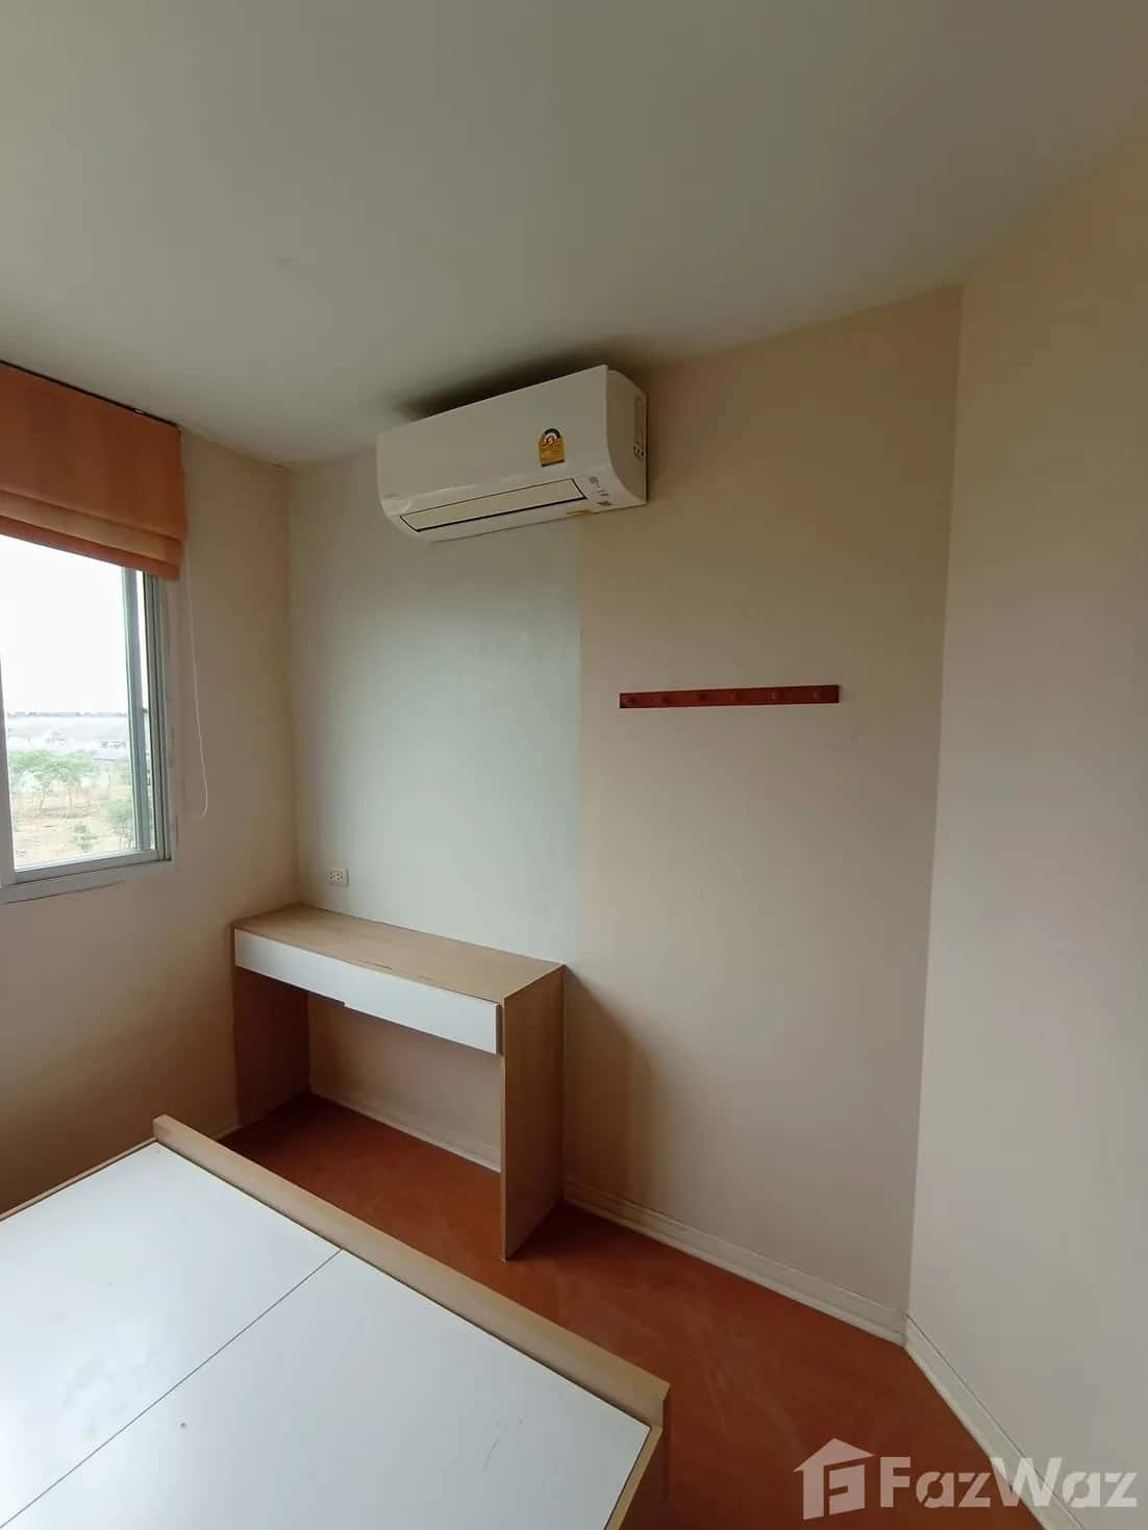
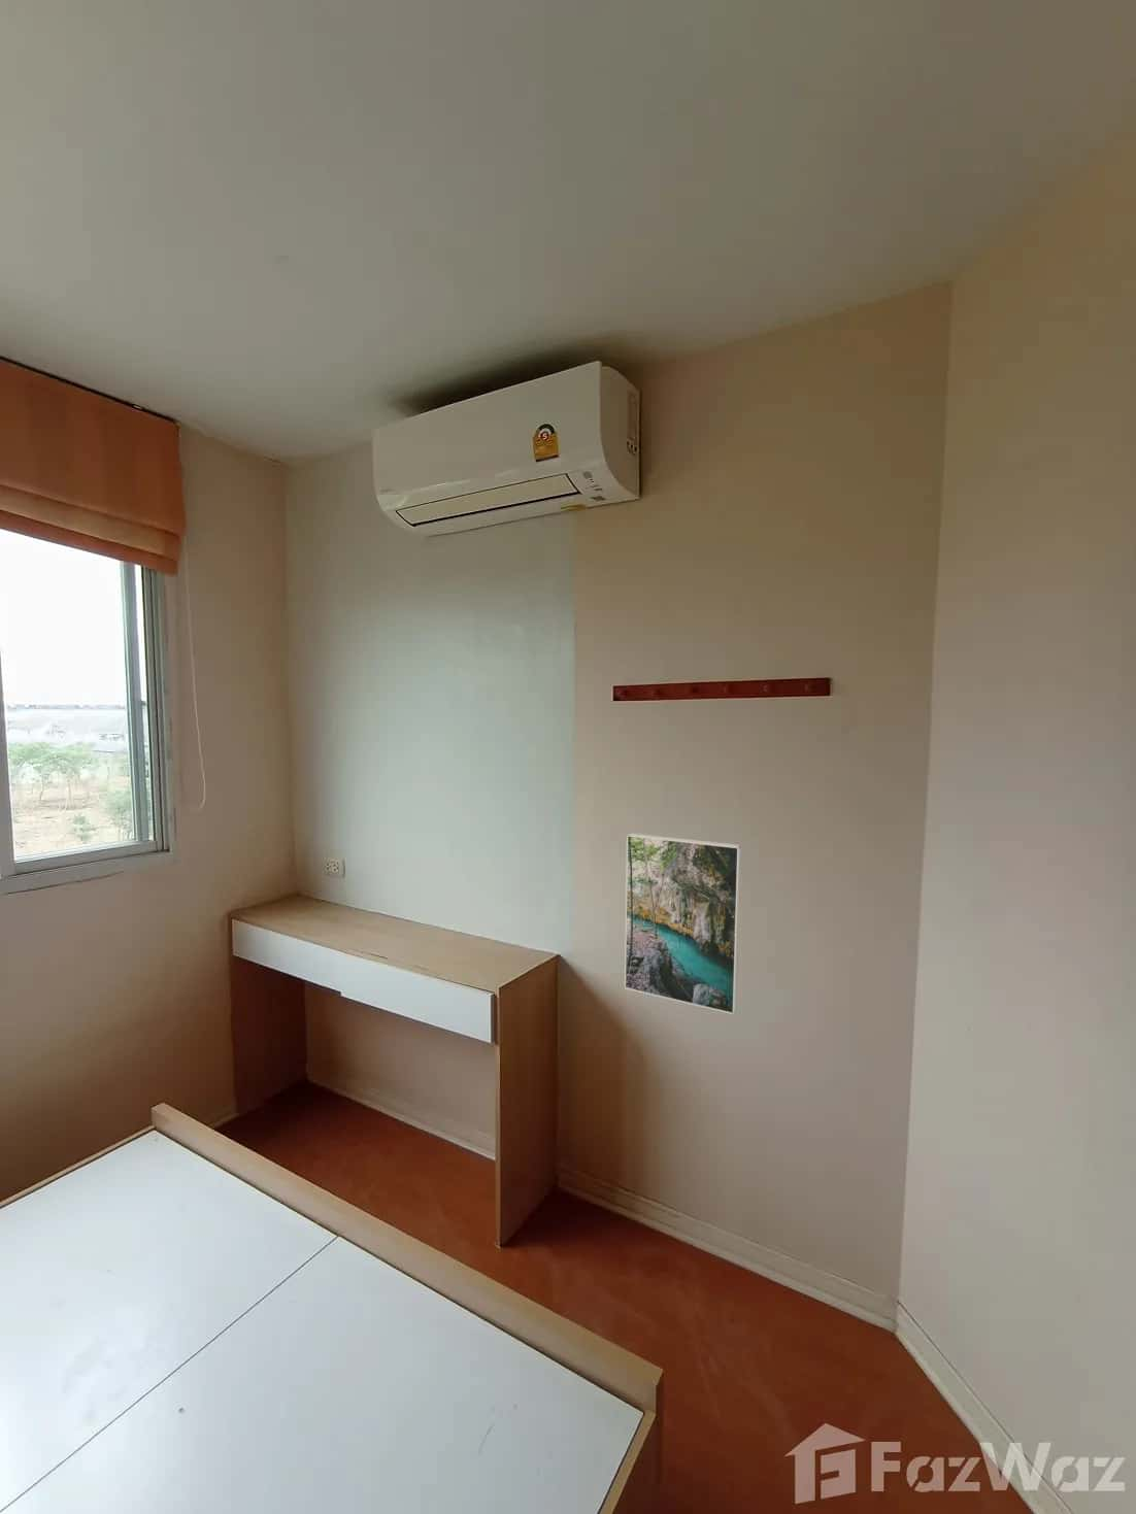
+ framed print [624,832,742,1015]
